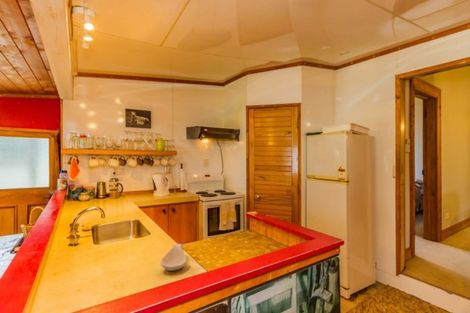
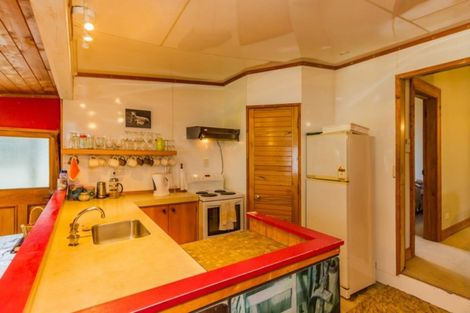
- spoon rest [159,243,188,272]
